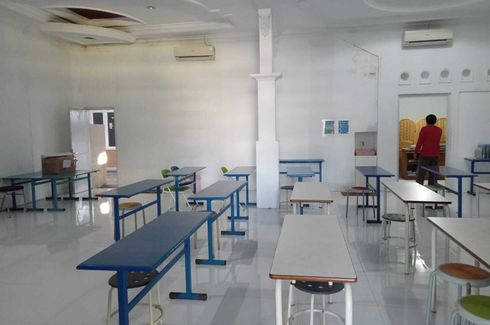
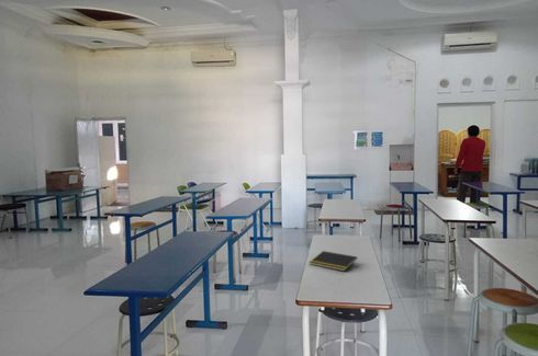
+ notepad [309,250,358,272]
